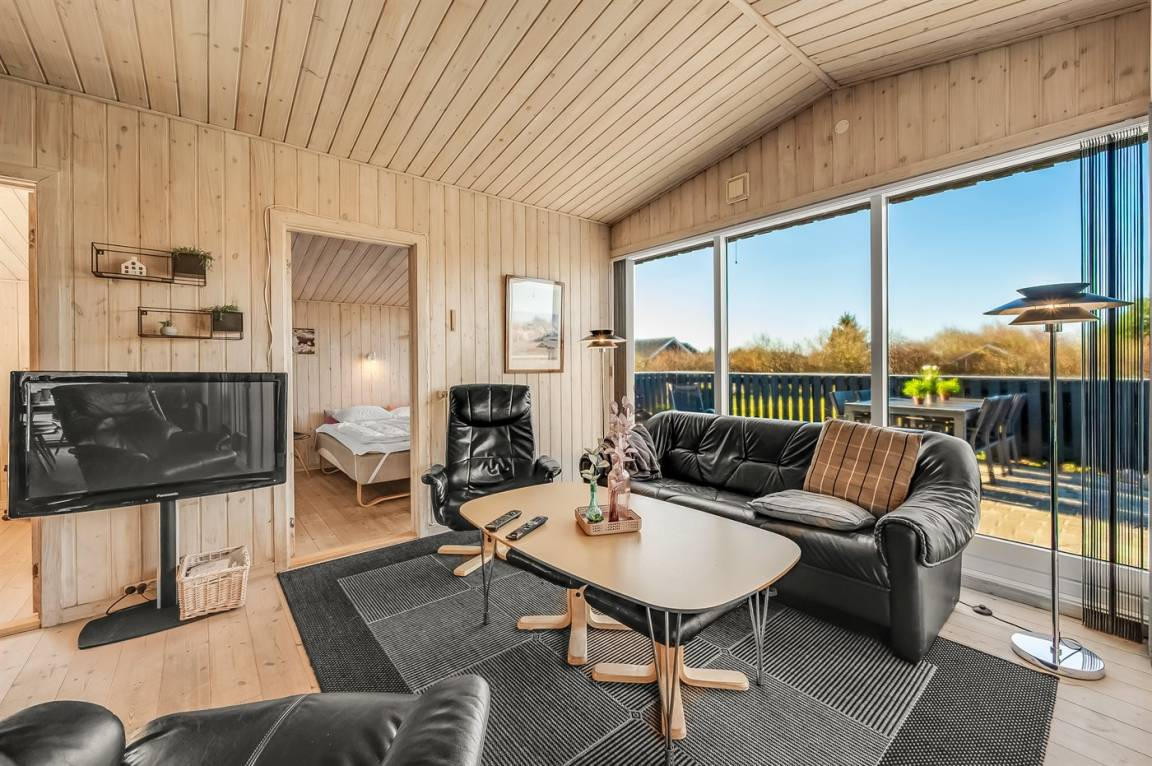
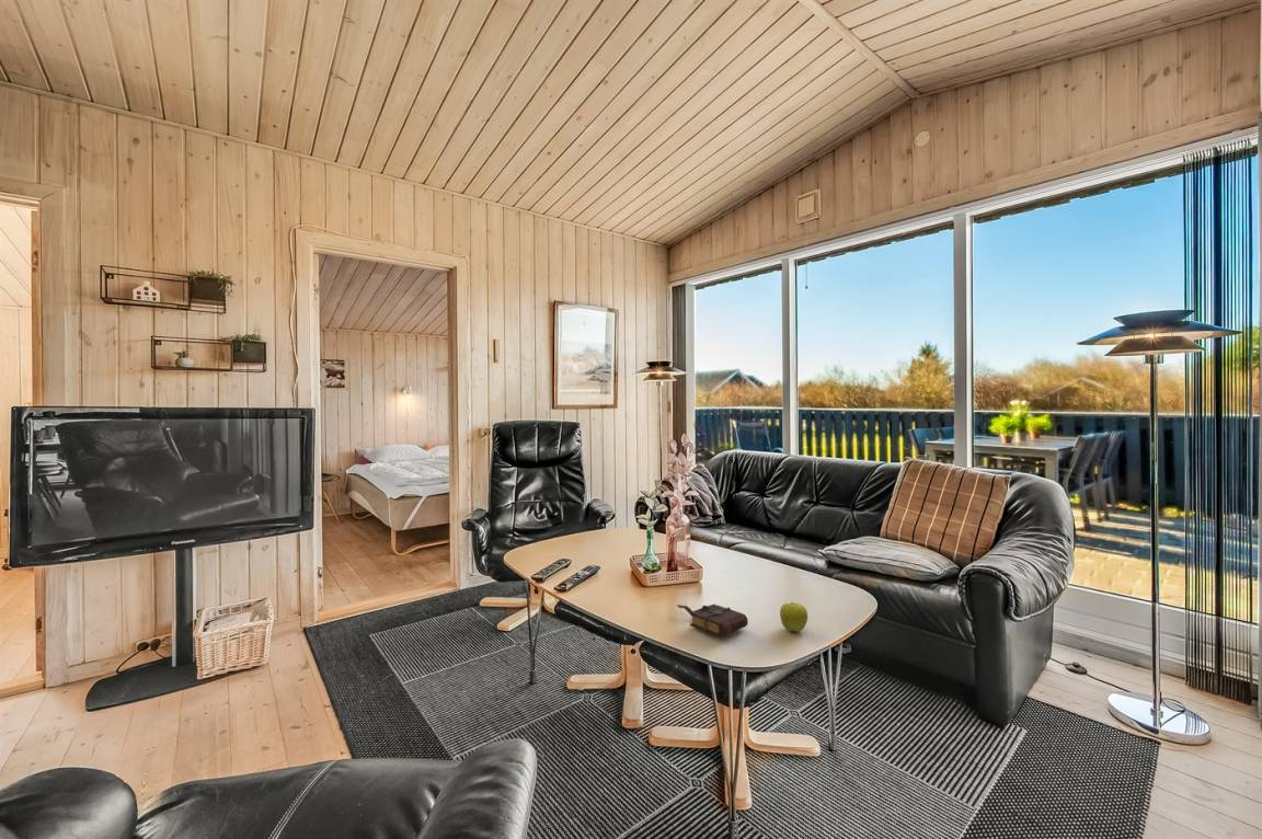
+ book [676,604,749,639]
+ fruit [779,600,808,633]
